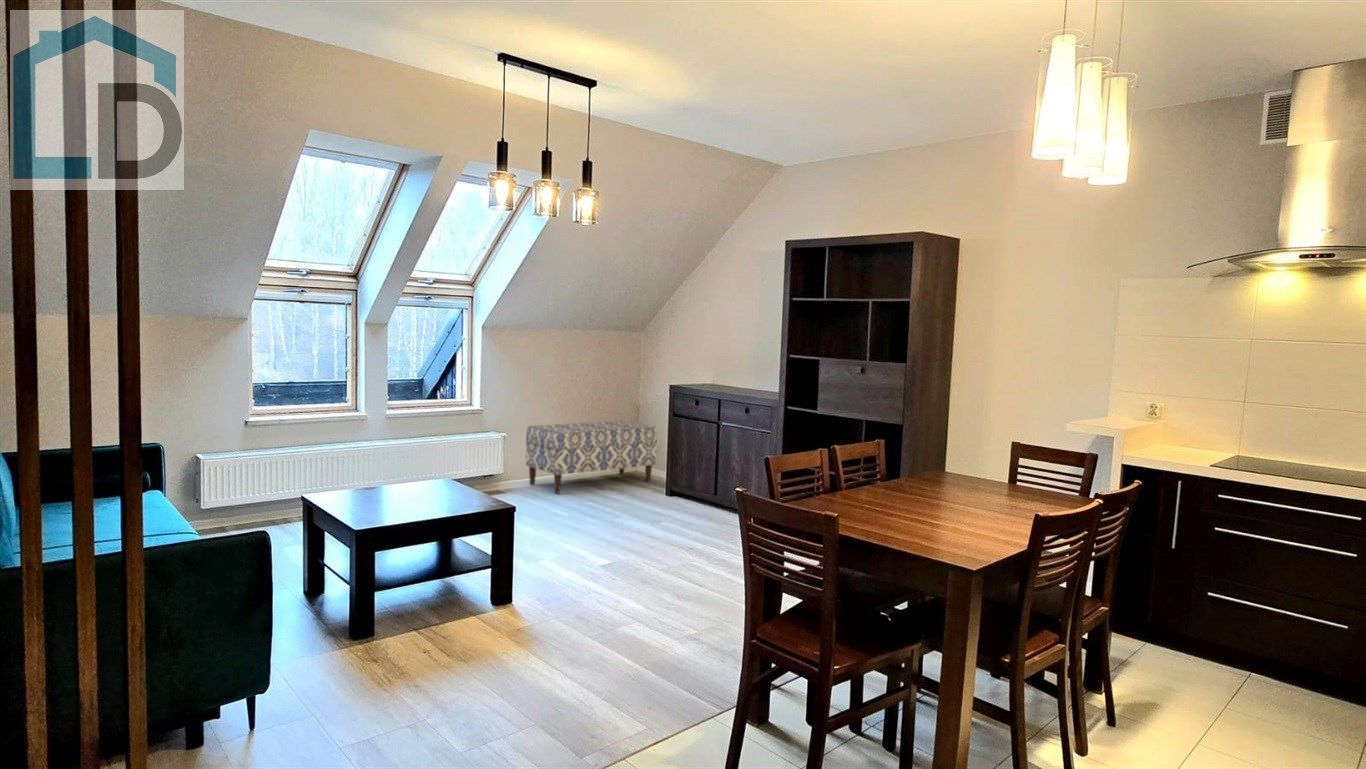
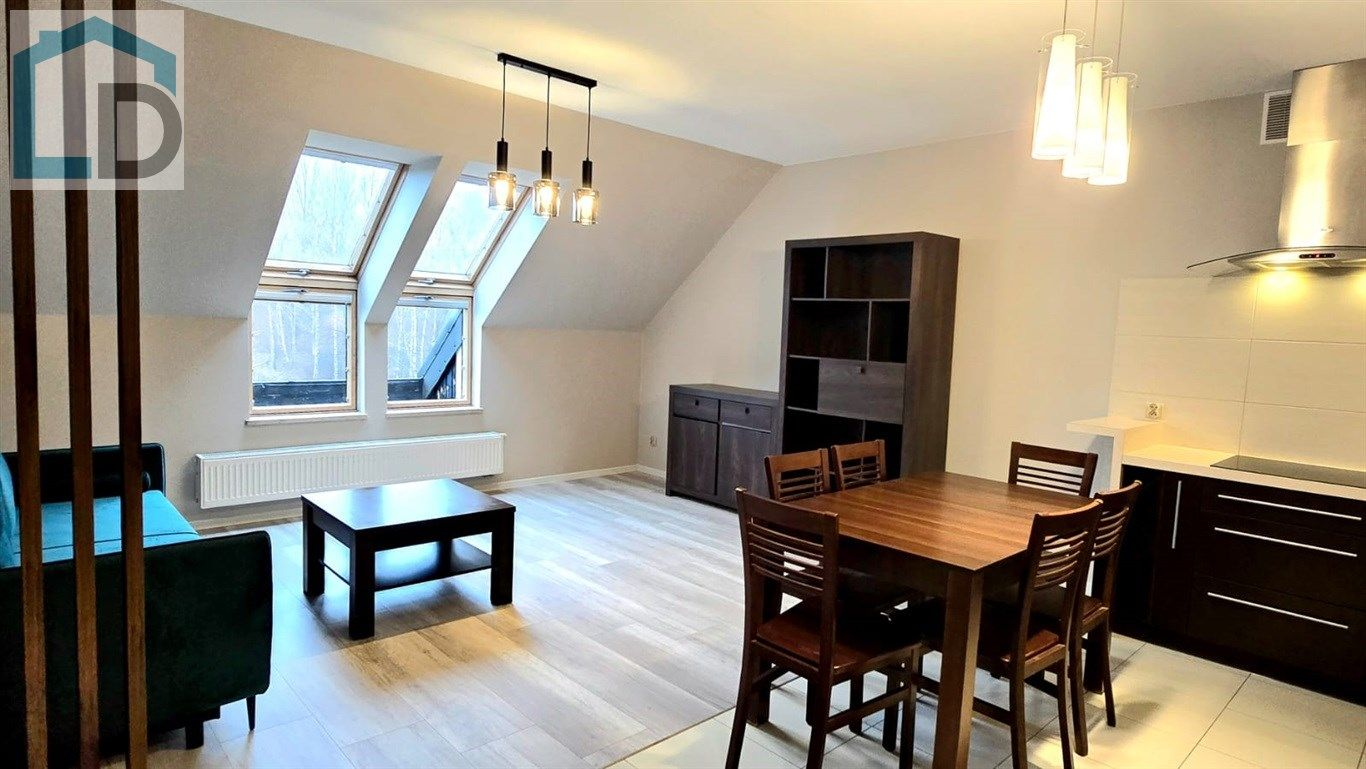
- bench [525,420,658,494]
